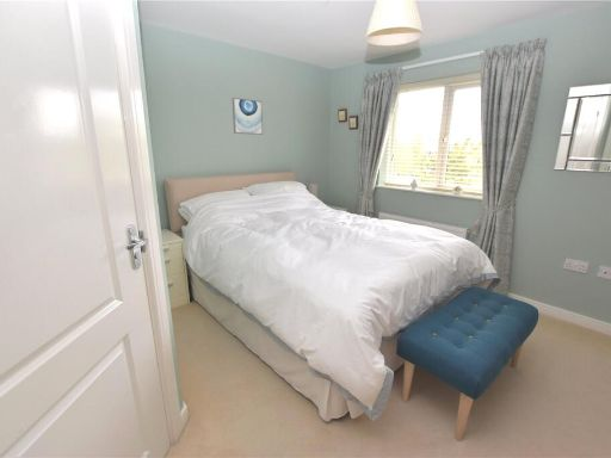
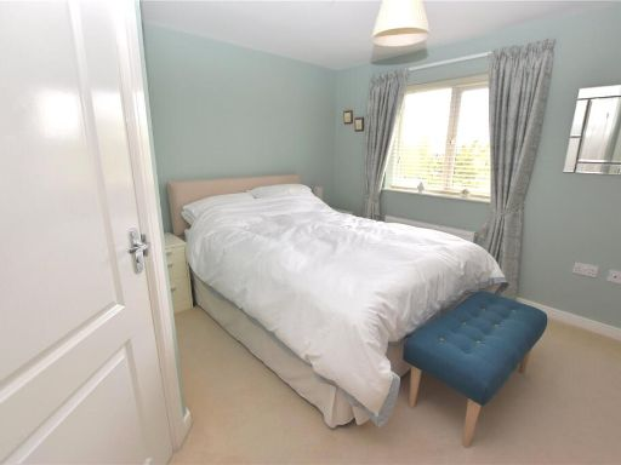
- wall art [232,97,264,136]
